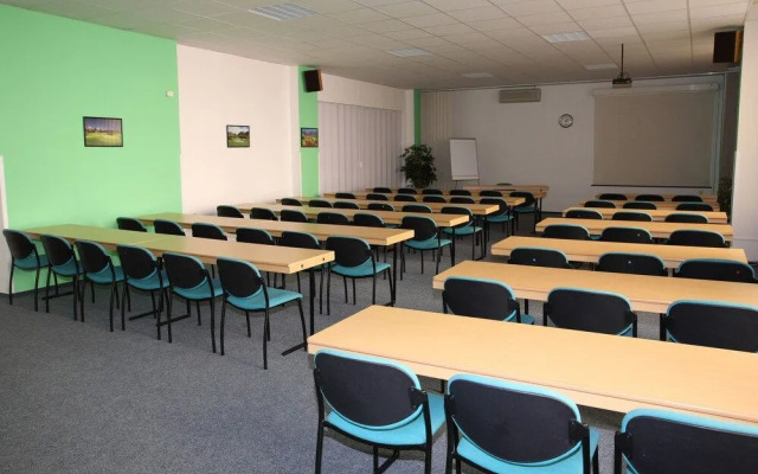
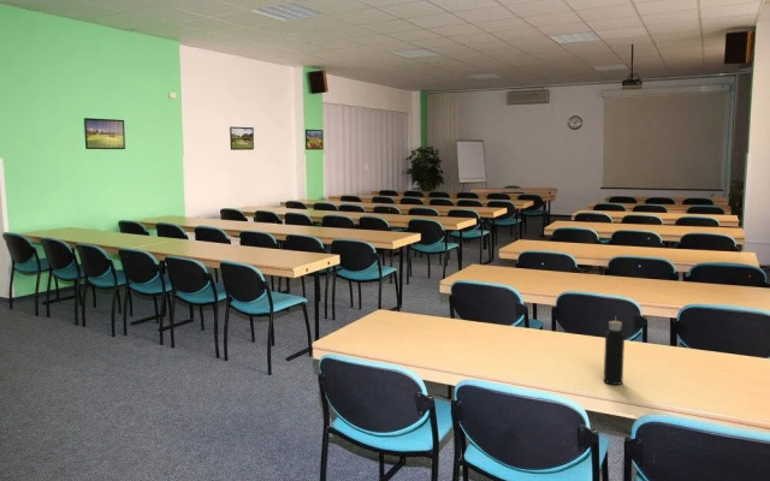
+ water bottle [603,315,626,386]
